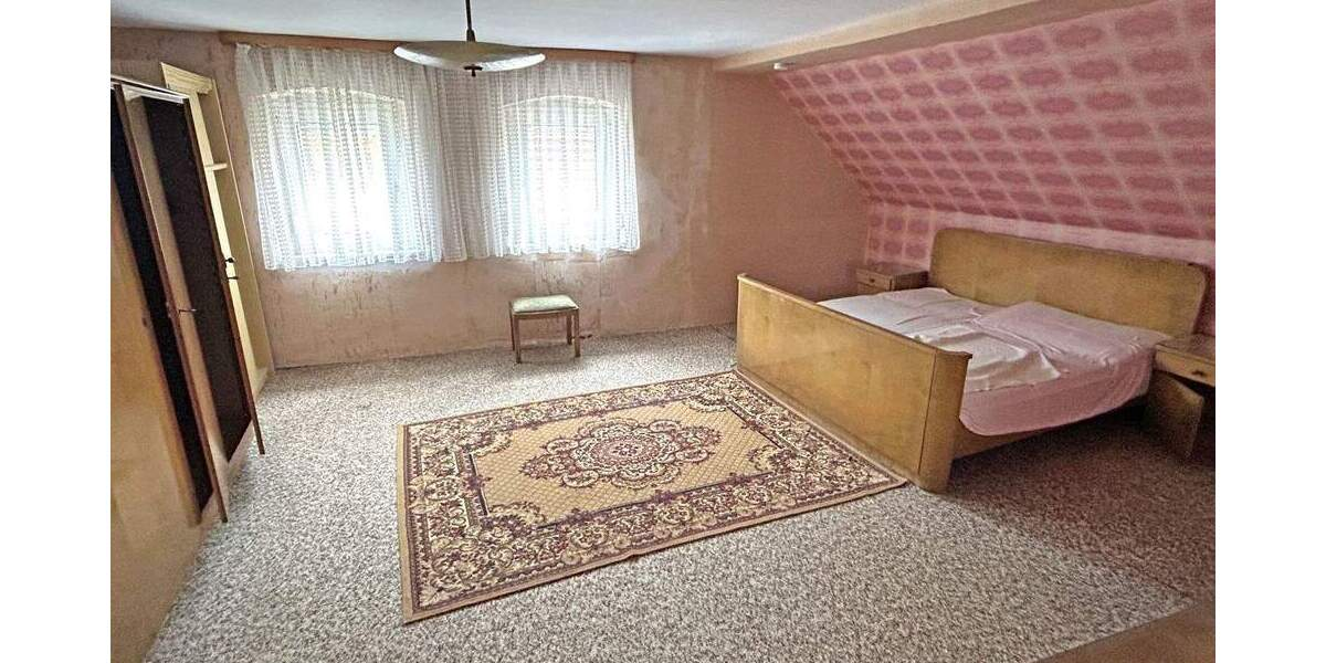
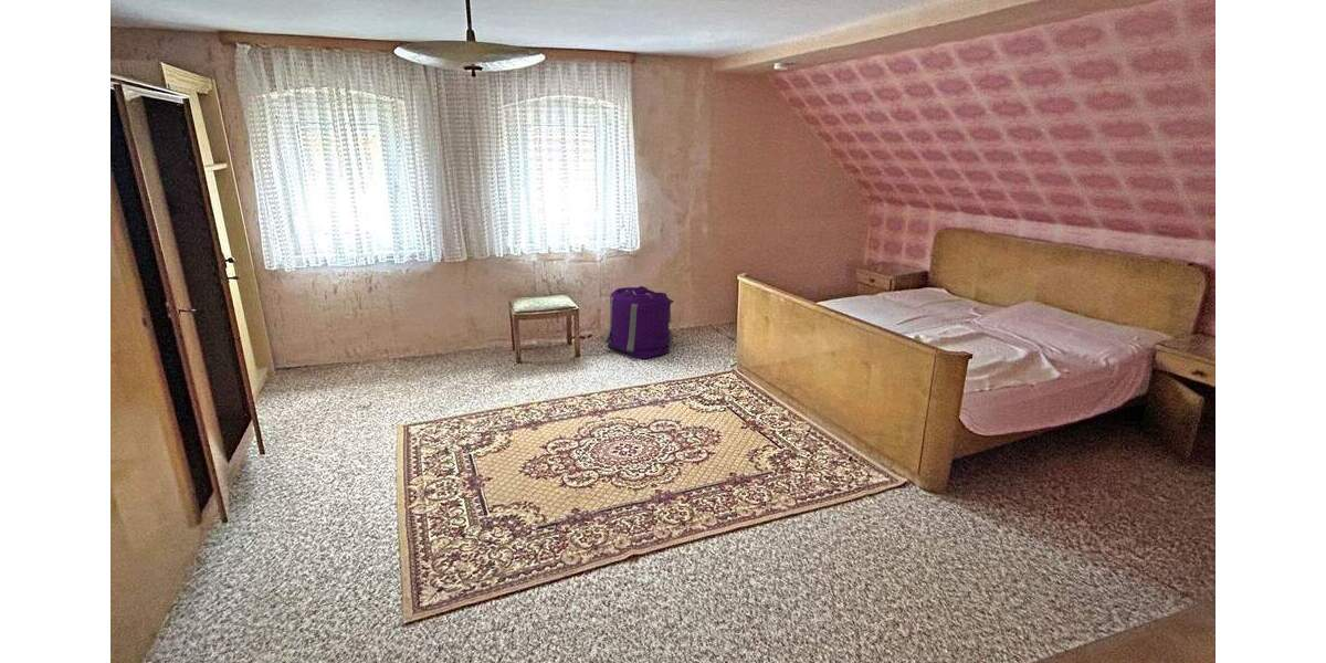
+ backpack [602,285,674,360]
